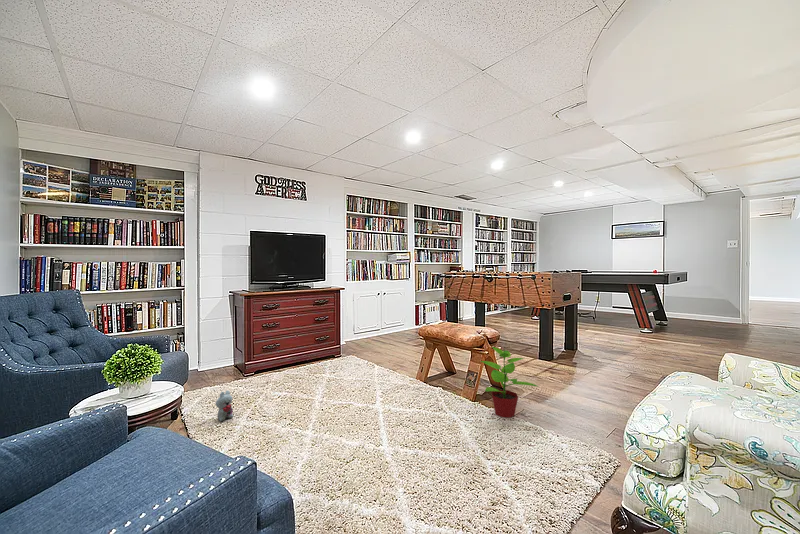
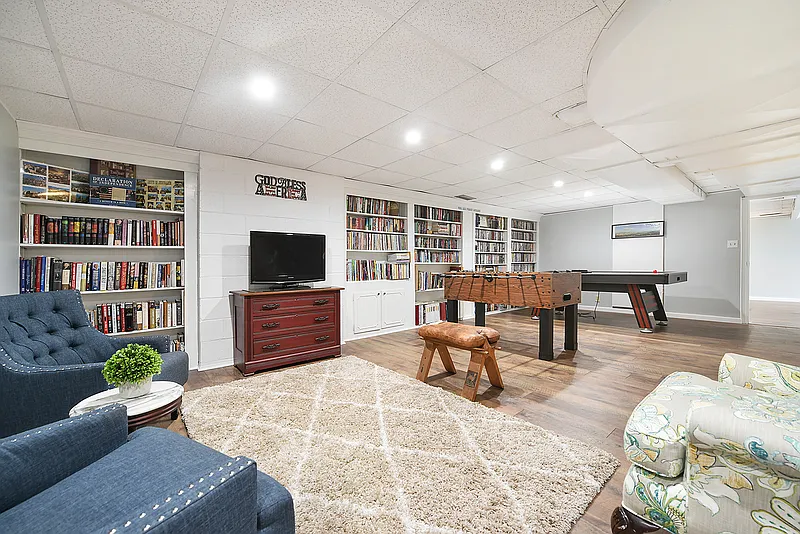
- plush toy [215,390,234,423]
- potted plant [479,346,540,419]
